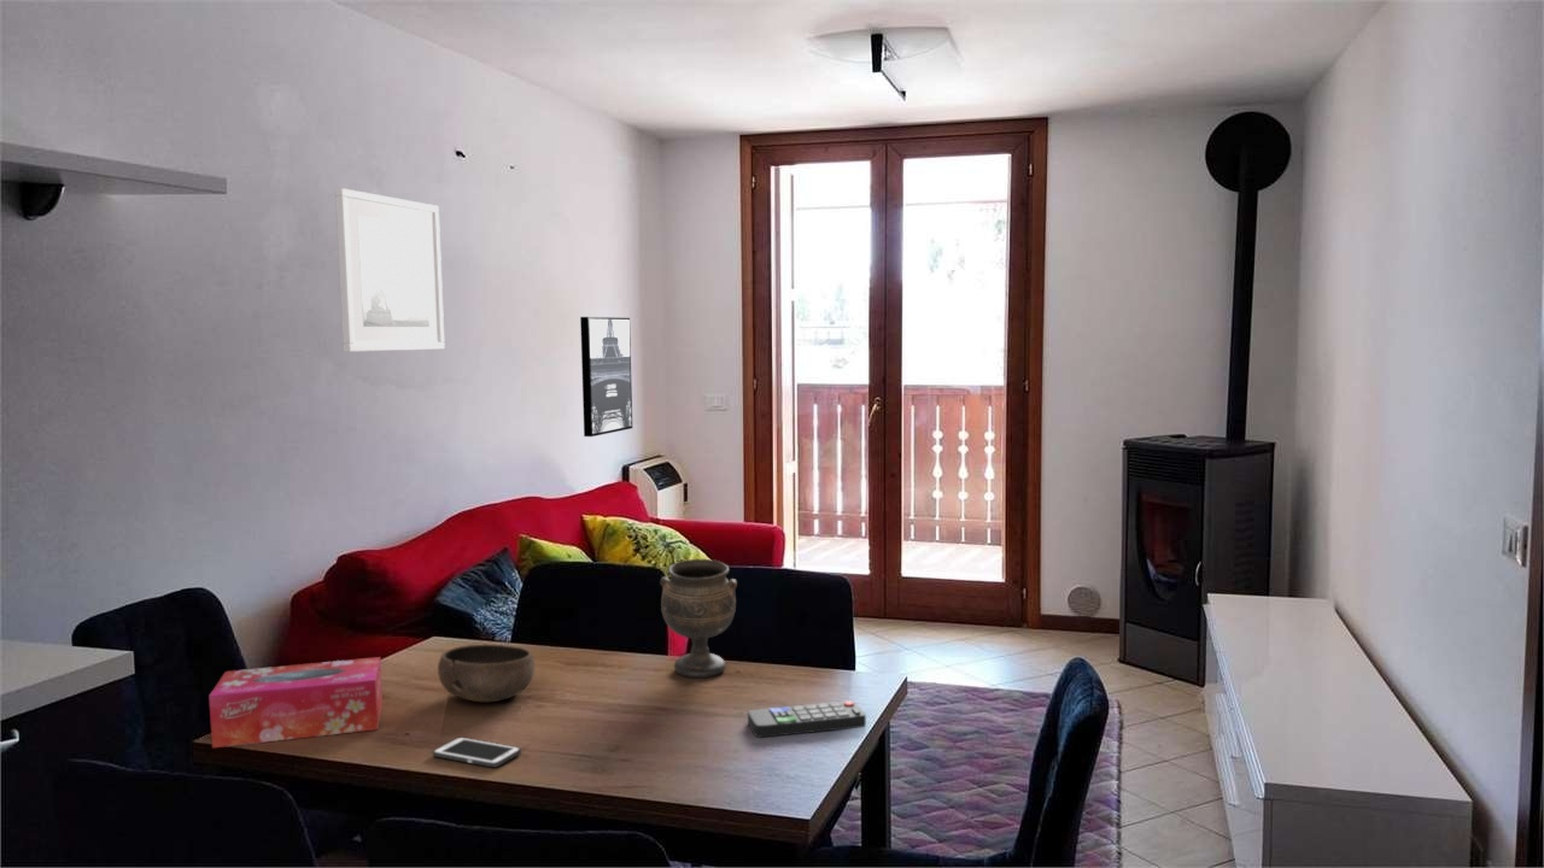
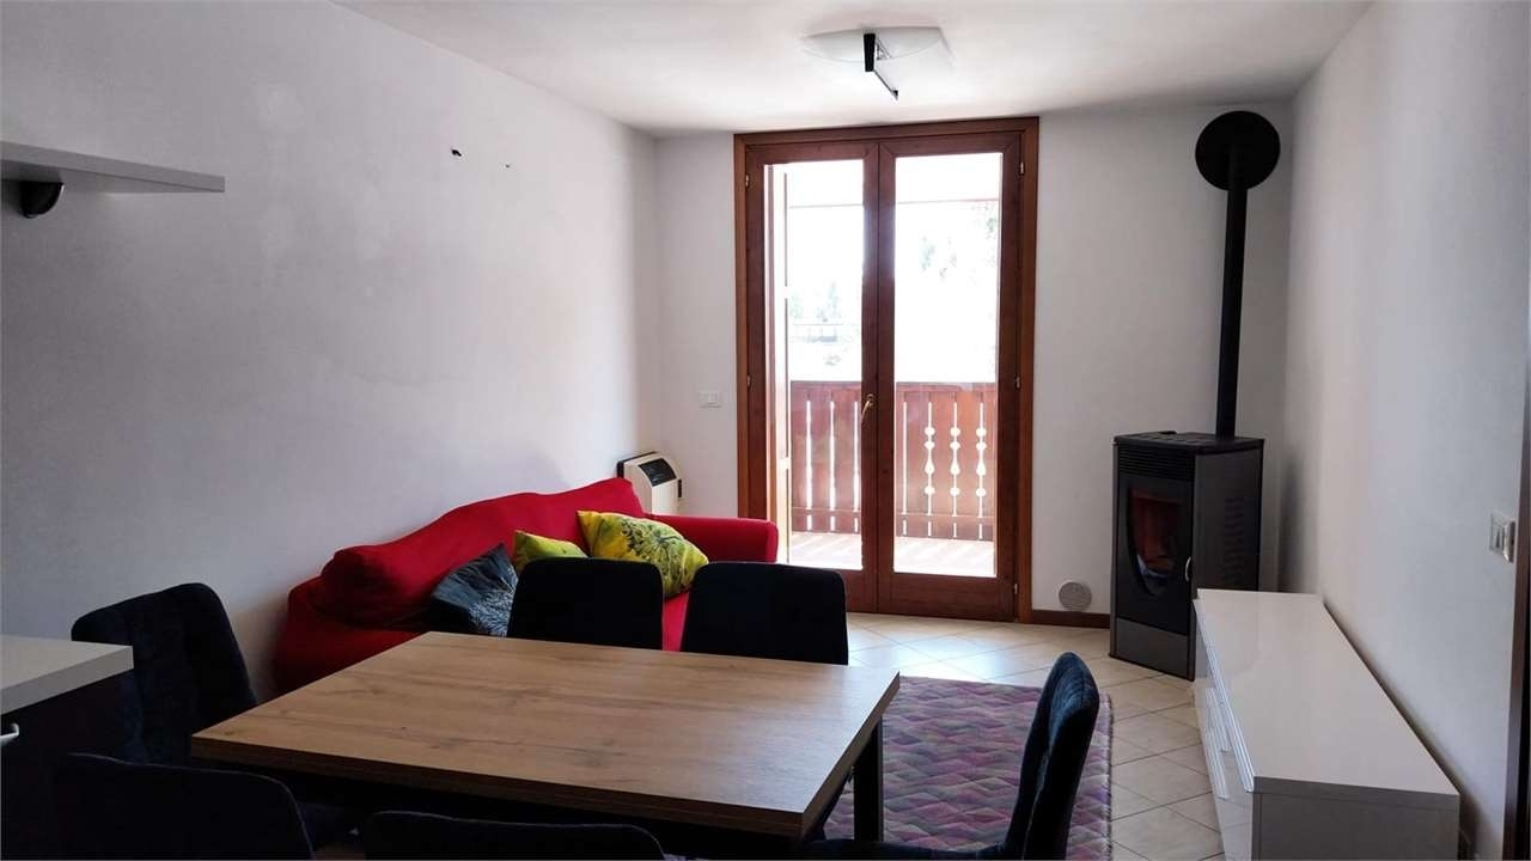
- goblet [659,558,738,679]
- bowl [437,643,536,703]
- wall art [579,316,633,438]
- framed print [334,187,446,353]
- tissue box [207,656,384,749]
- remote control [747,699,867,739]
- cell phone [432,737,522,768]
